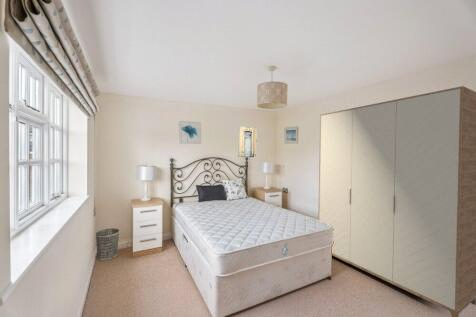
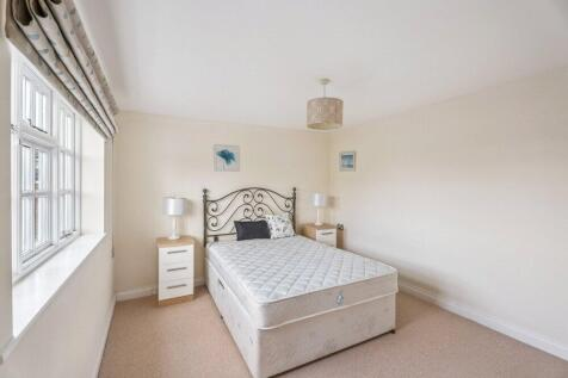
- wardrobe [317,85,476,317]
- wastebasket [95,227,120,262]
- wall art [237,126,258,158]
